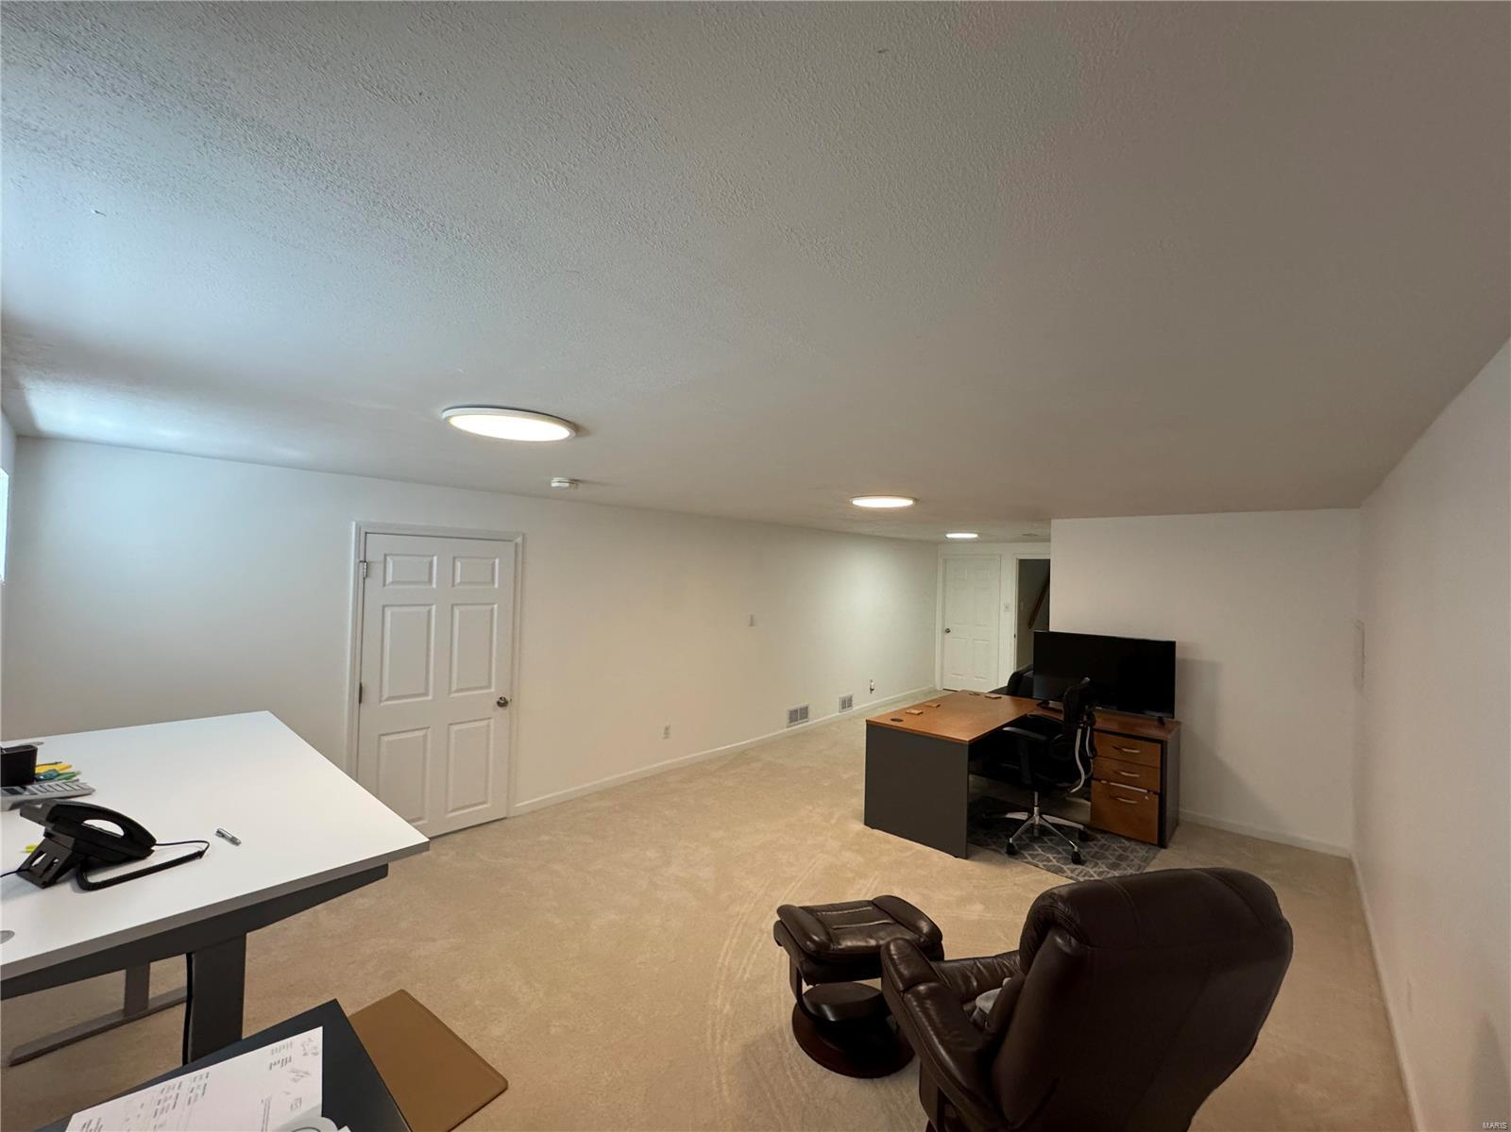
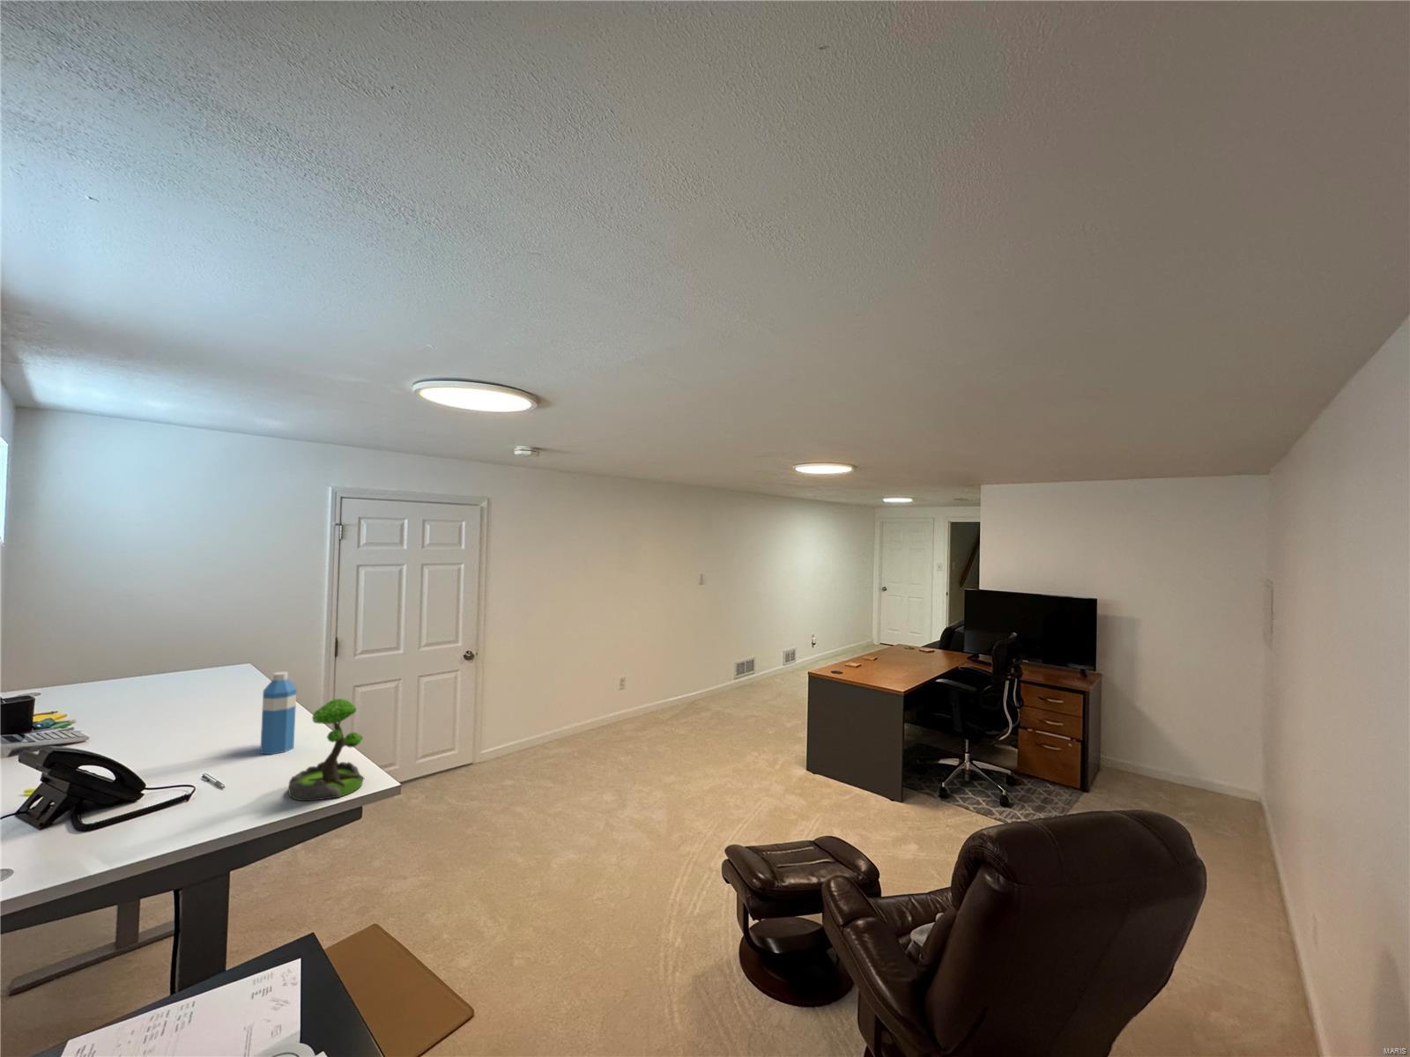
+ plant [288,697,365,802]
+ water bottle [259,672,296,756]
